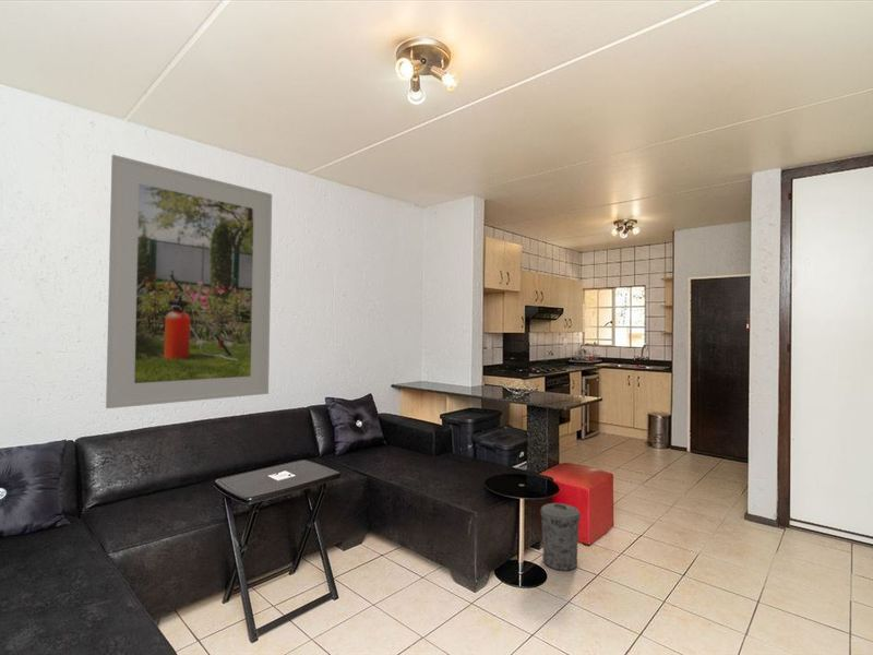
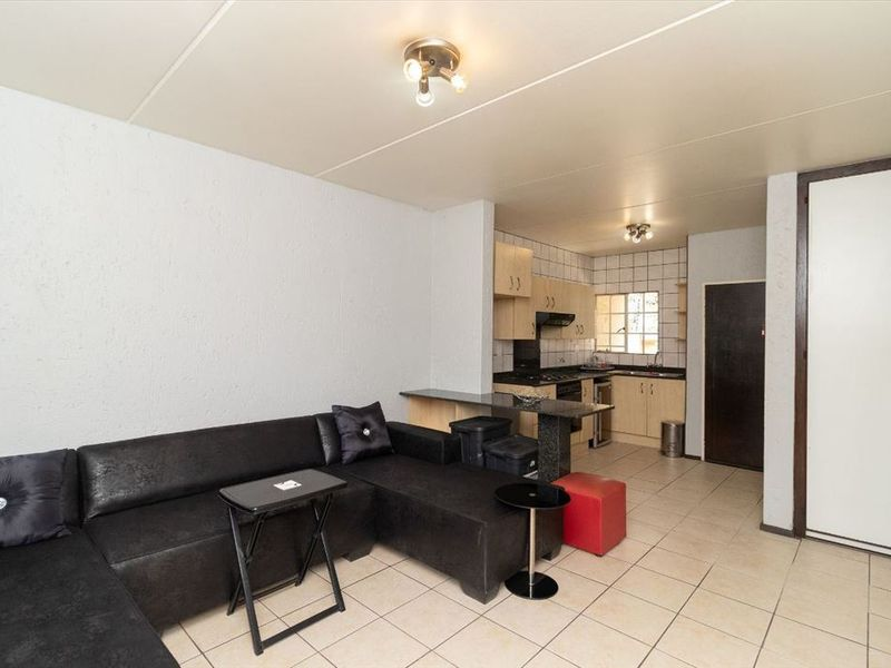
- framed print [105,154,273,409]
- trash can [539,502,582,572]
